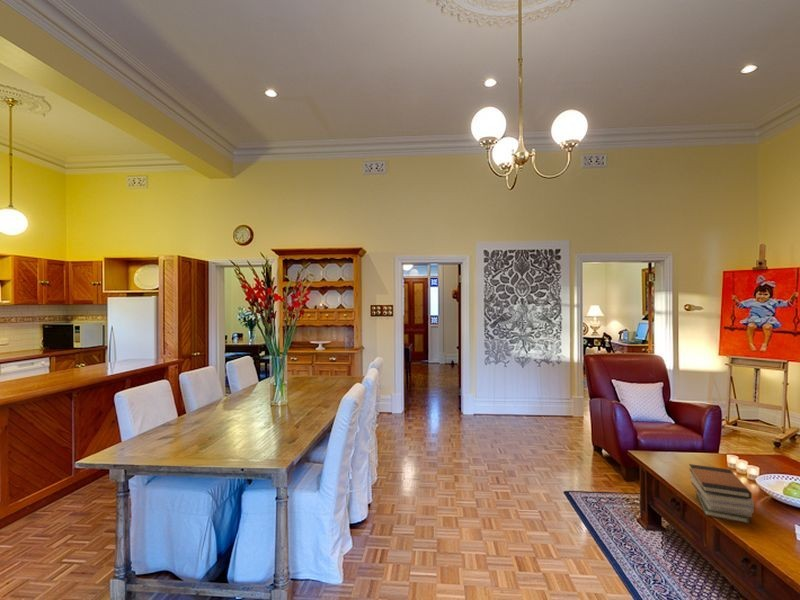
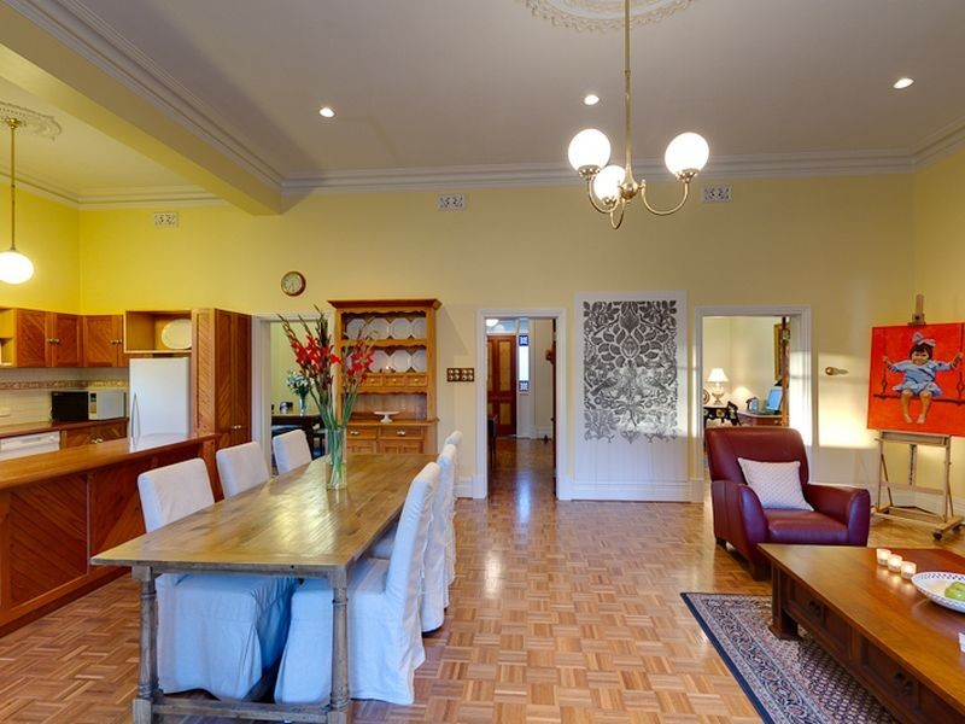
- book stack [688,463,755,524]
